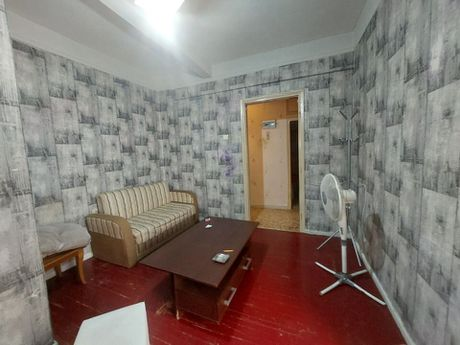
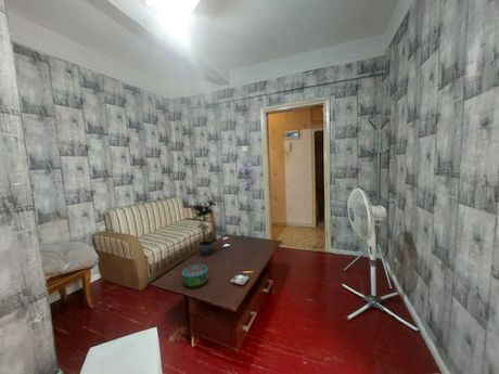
+ potted plant [189,196,217,256]
+ decorative bowl [181,263,209,288]
